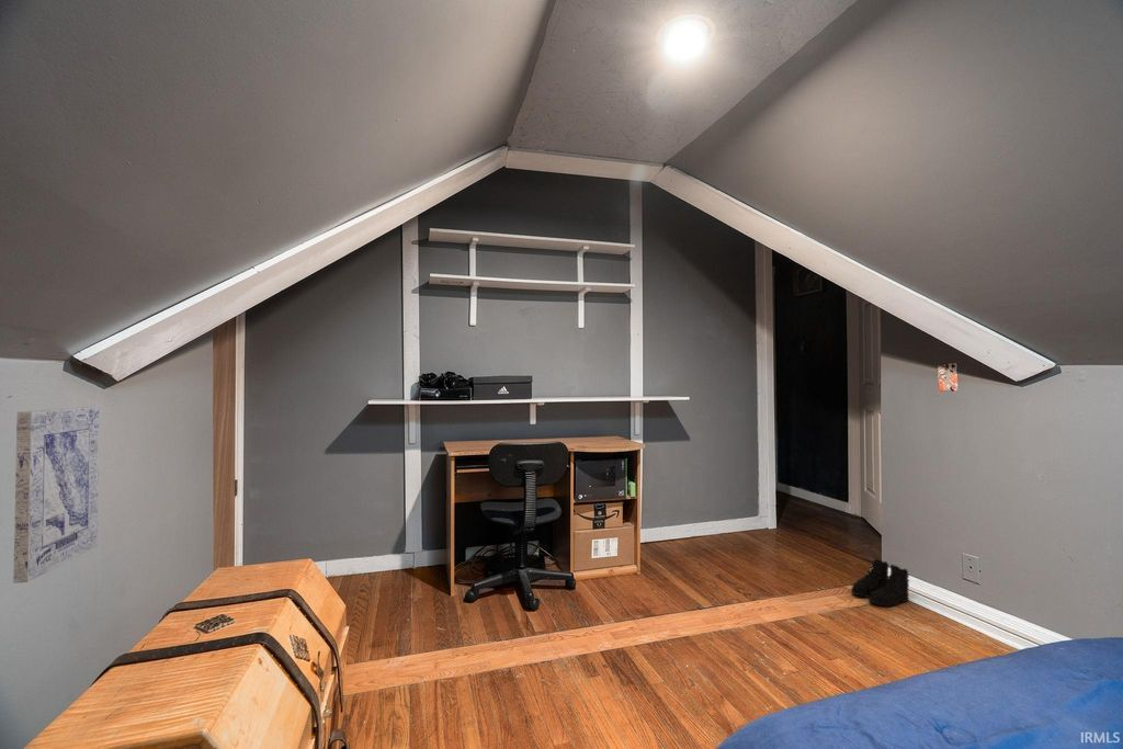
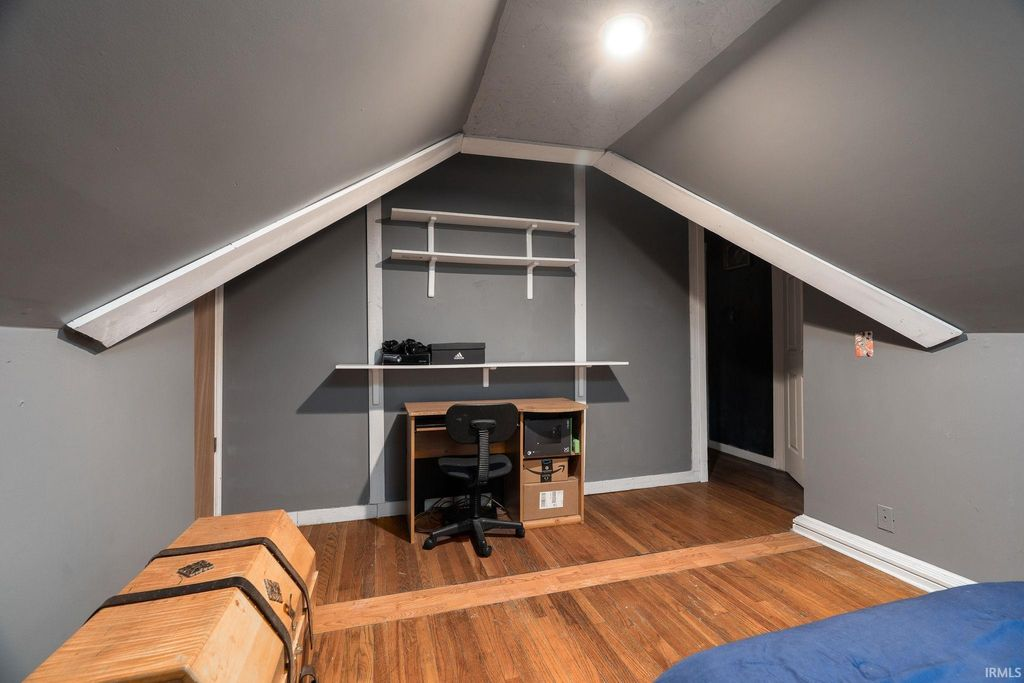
- wall art [12,406,101,585]
- boots [850,557,910,609]
